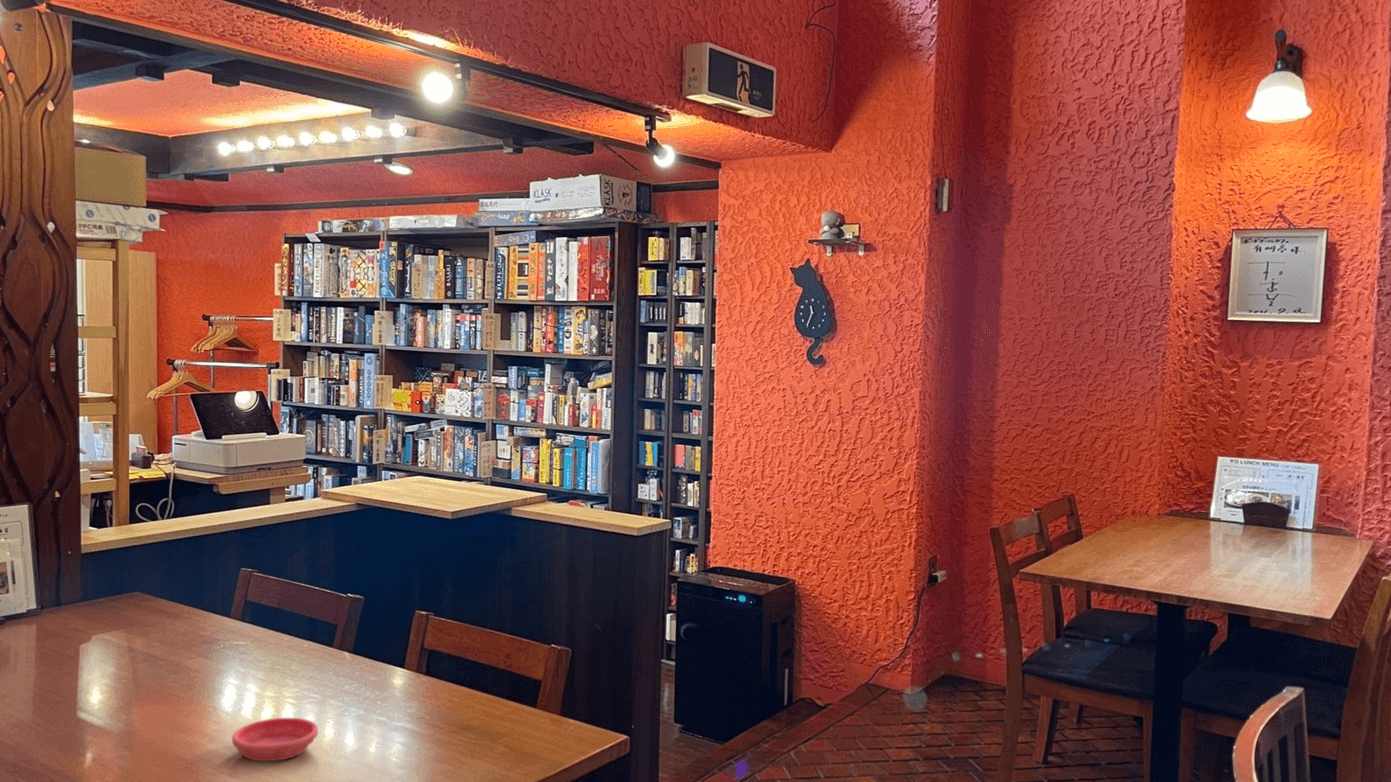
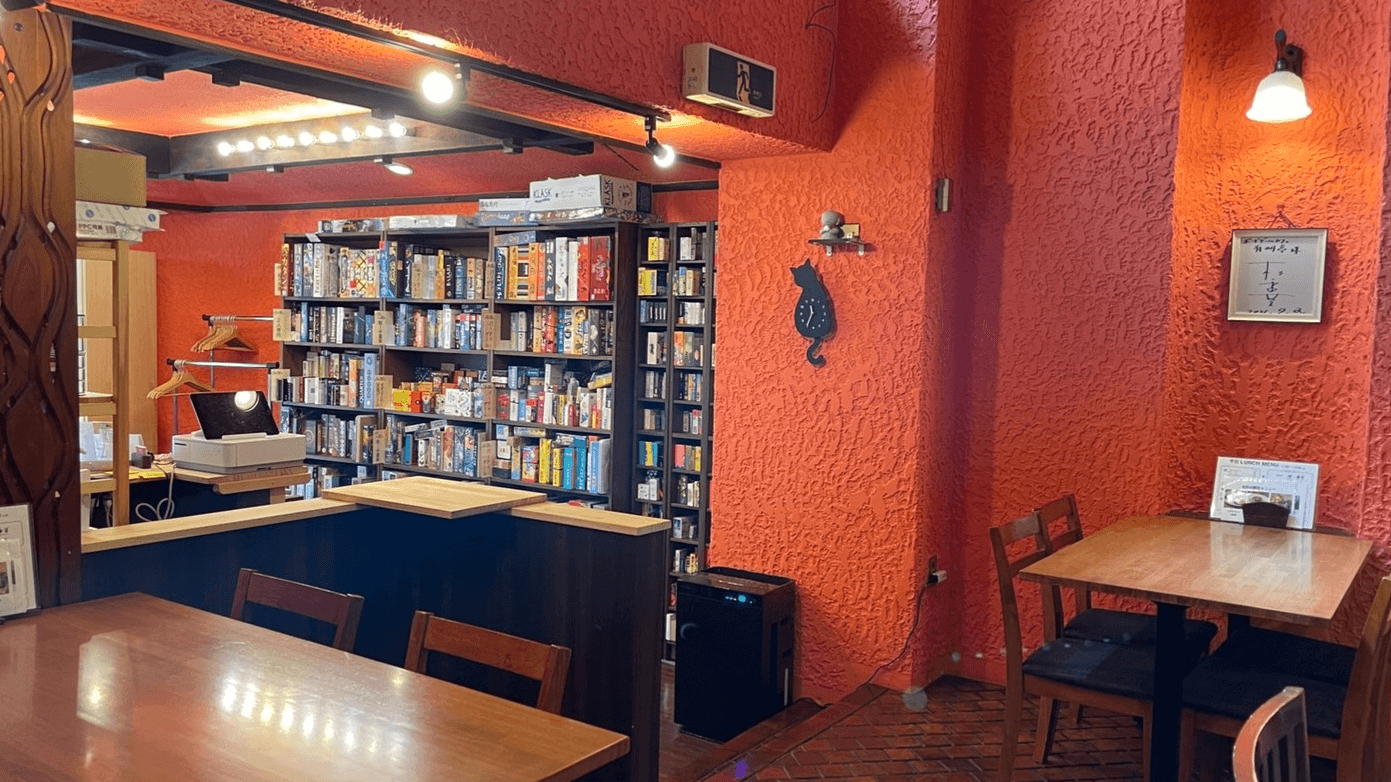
- saucer [231,717,319,762]
